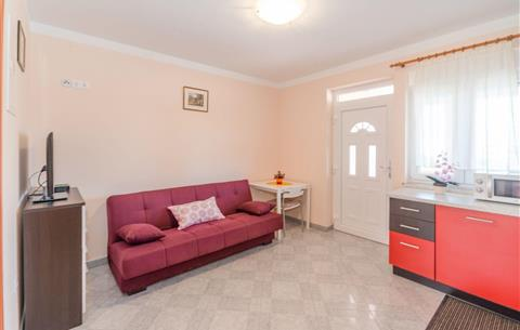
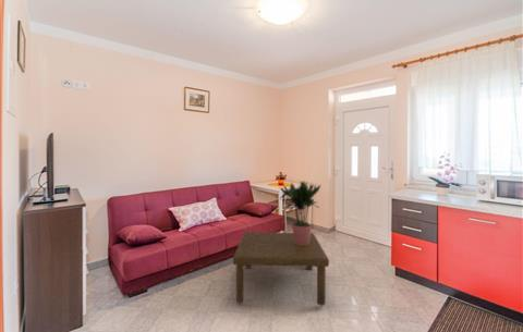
+ coffee table [232,231,330,307]
+ potted plant [279,180,321,245]
